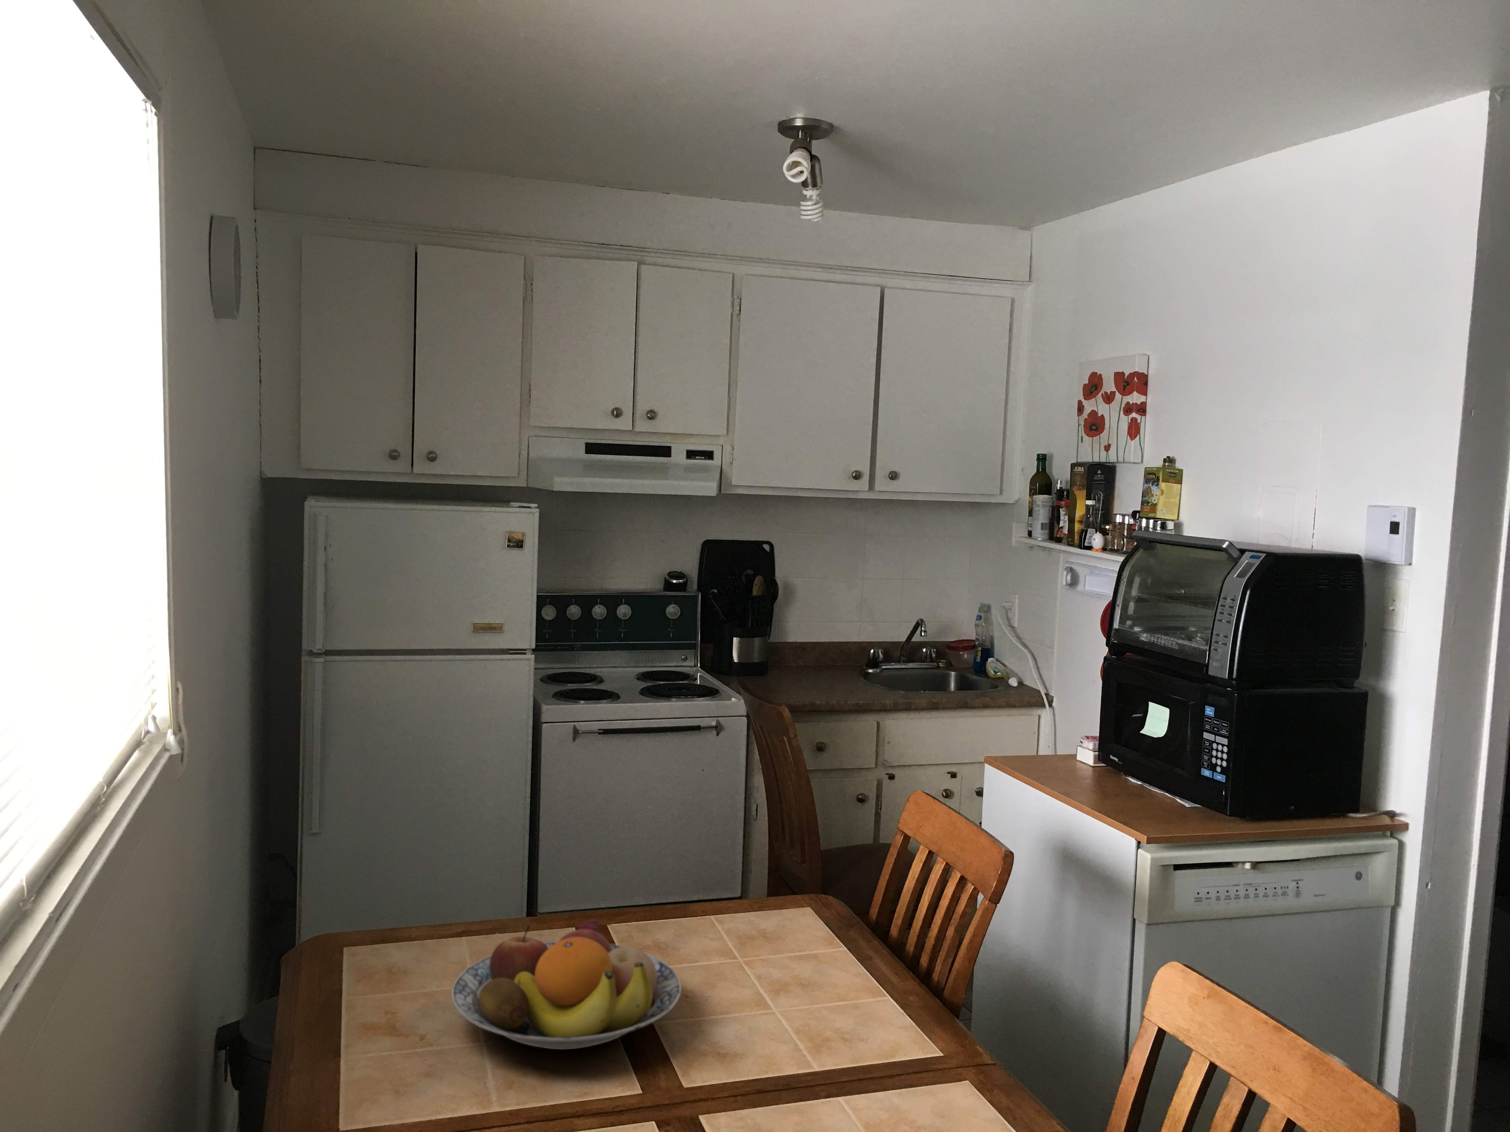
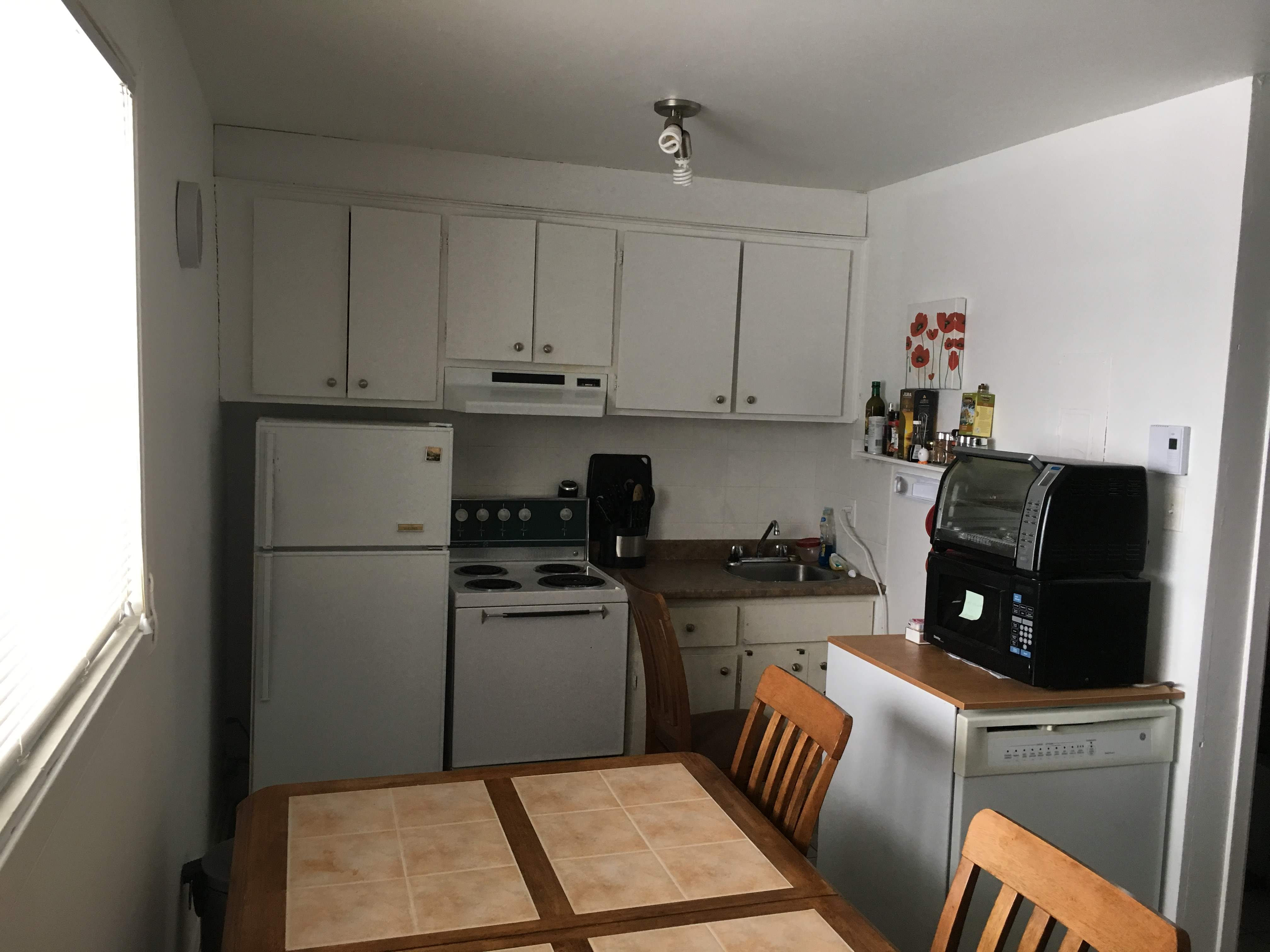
- fruit bowl [451,919,681,1050]
